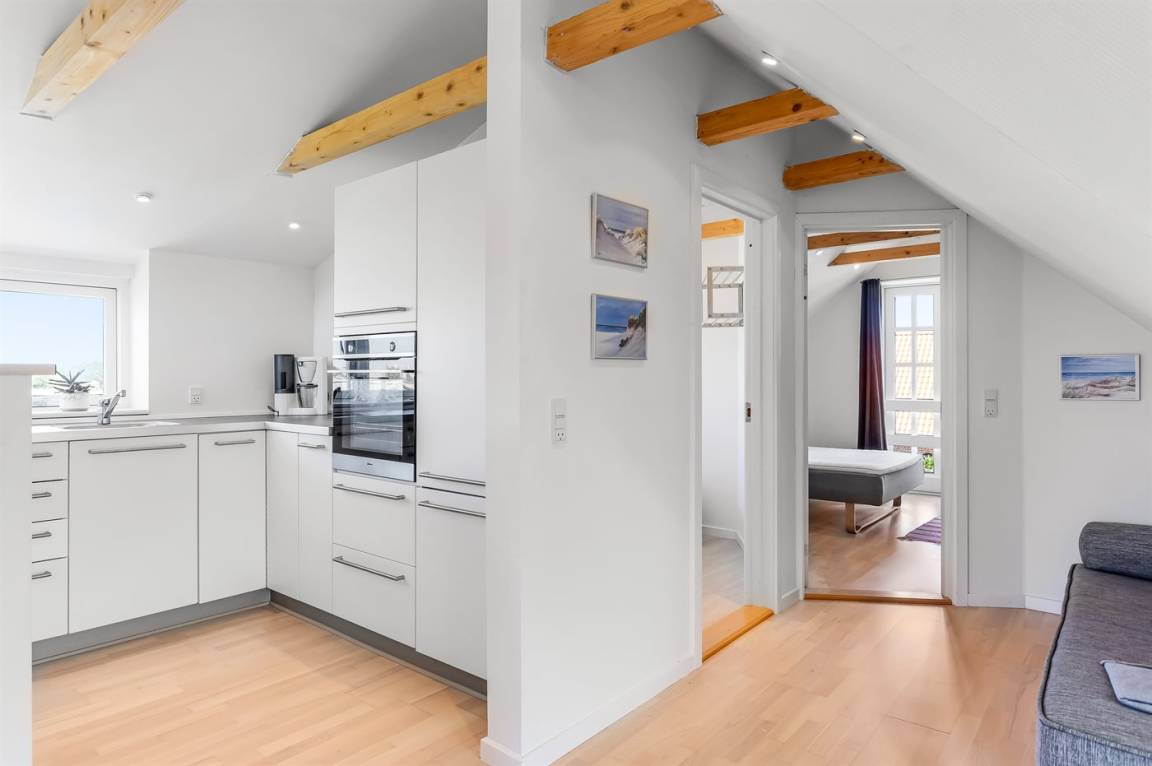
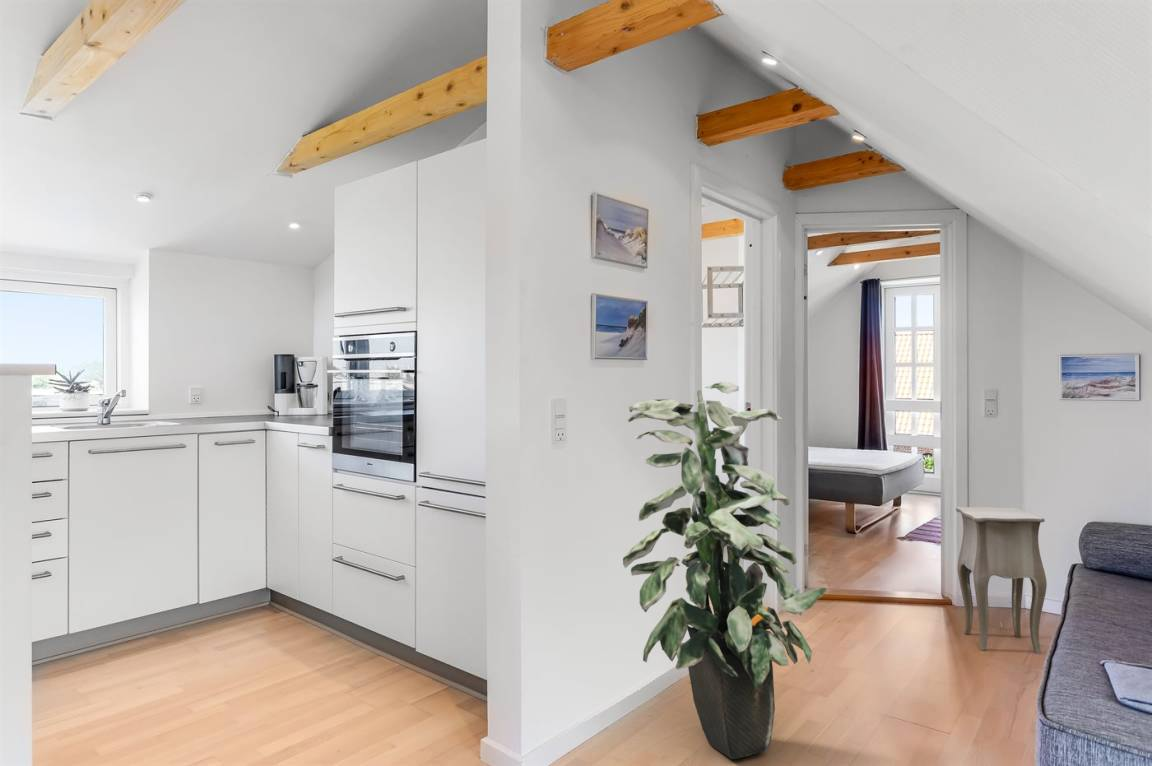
+ indoor plant [622,381,827,760]
+ side table [955,506,1048,655]
